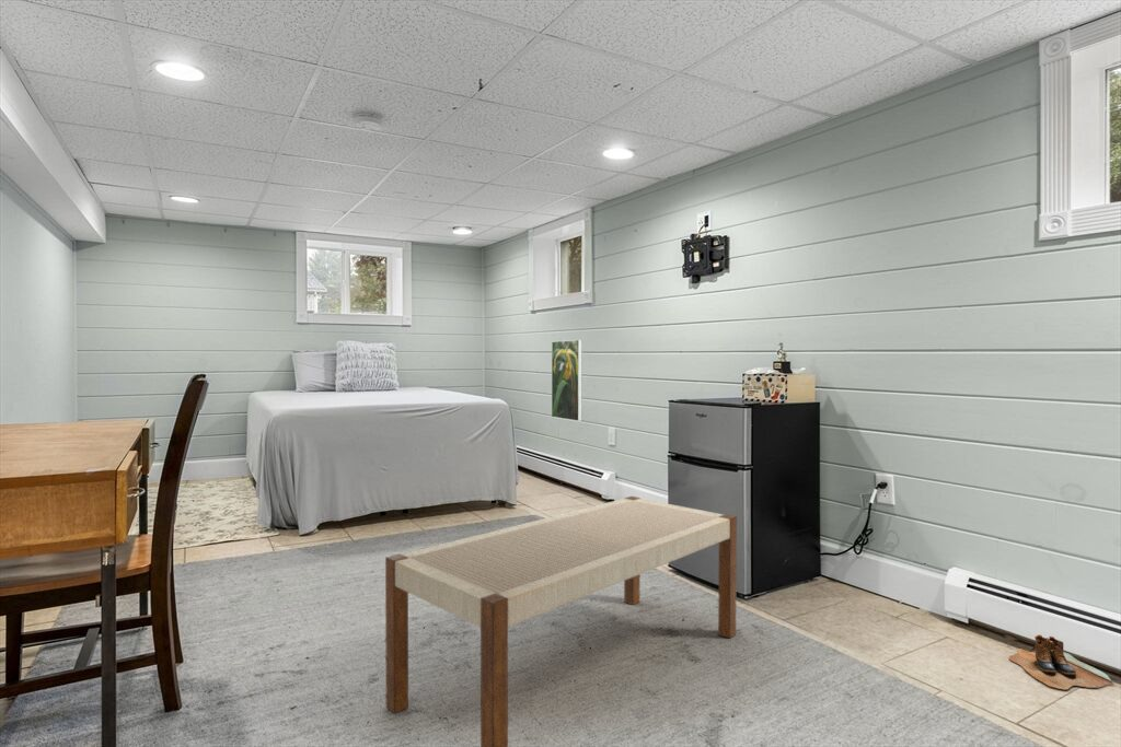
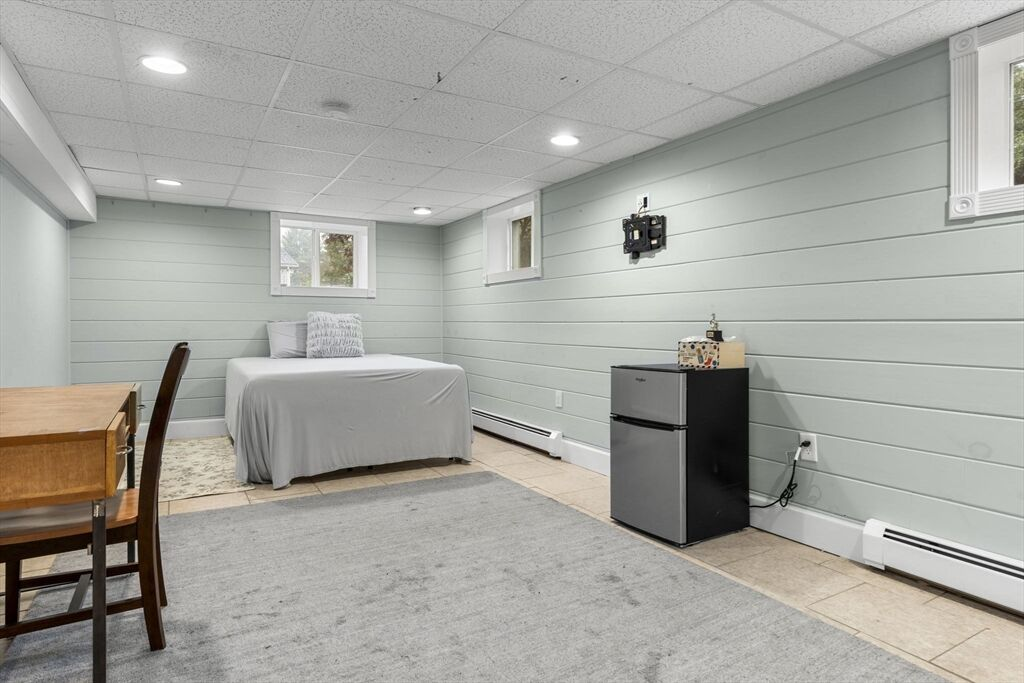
- boots [1008,633,1116,690]
- bench [384,495,738,747]
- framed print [551,339,583,422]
